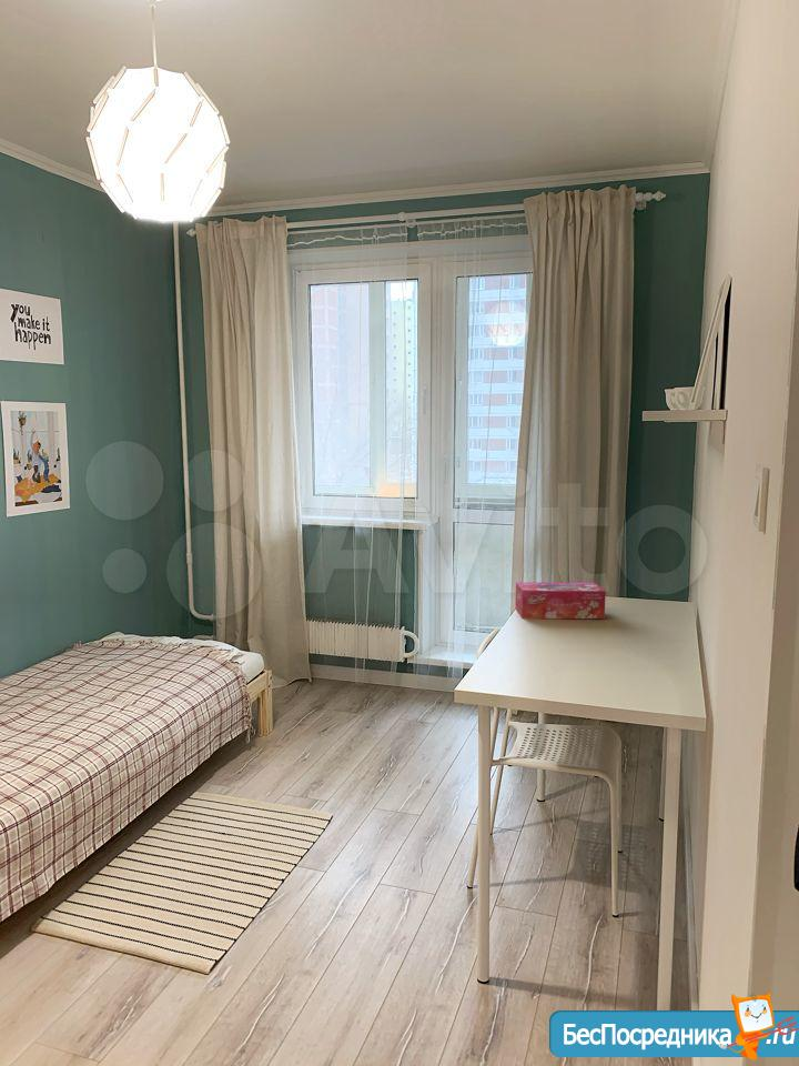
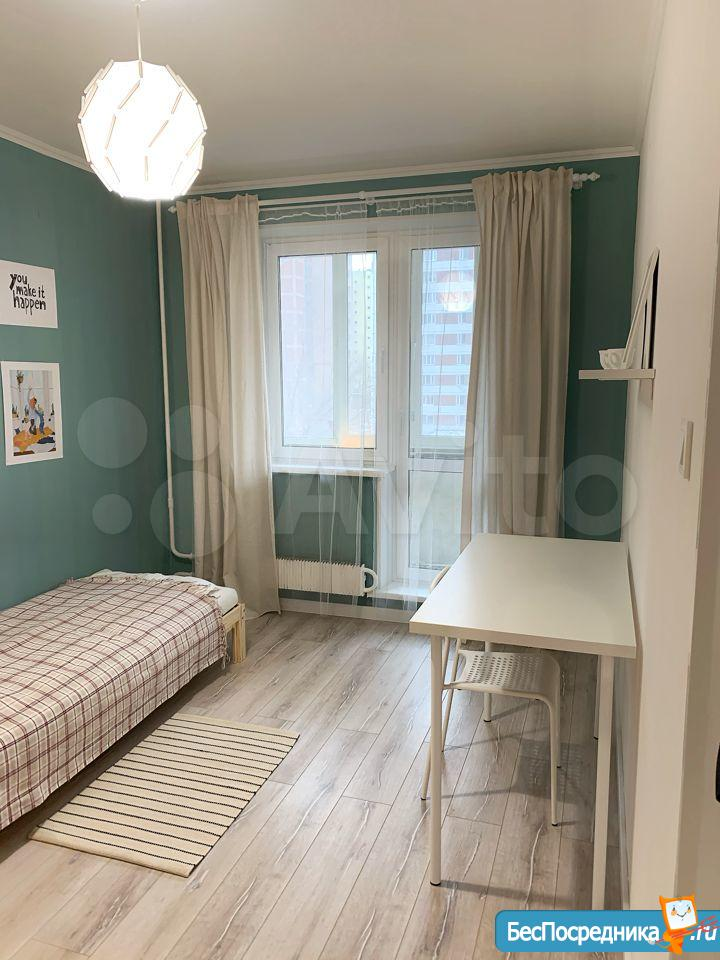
- tissue box [514,581,607,620]
